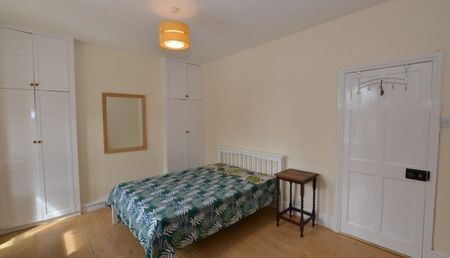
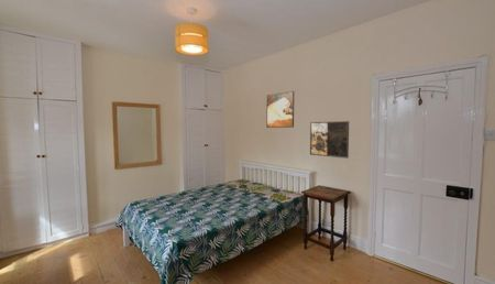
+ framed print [309,120,350,160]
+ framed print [265,90,295,129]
